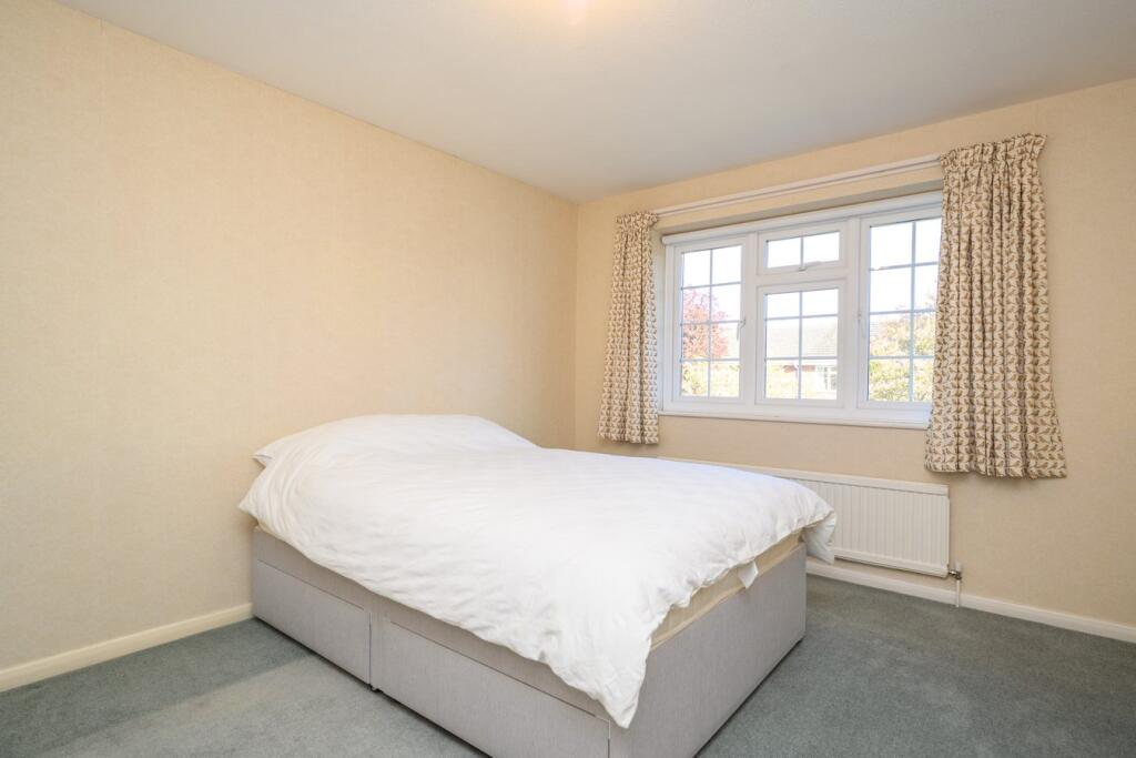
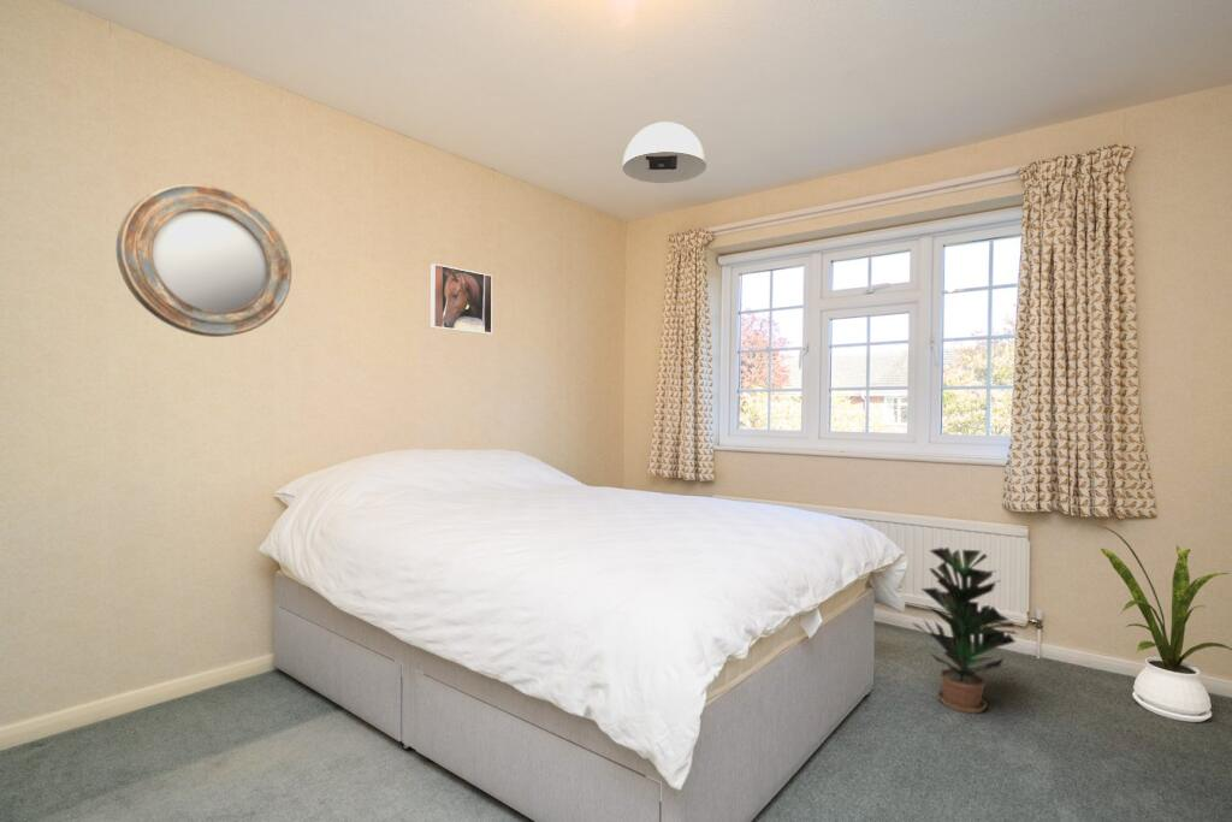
+ ceiling light [621,120,707,184]
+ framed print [430,262,493,336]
+ house plant [1094,524,1232,723]
+ potted plant [911,546,1018,715]
+ home mirror [116,183,292,338]
